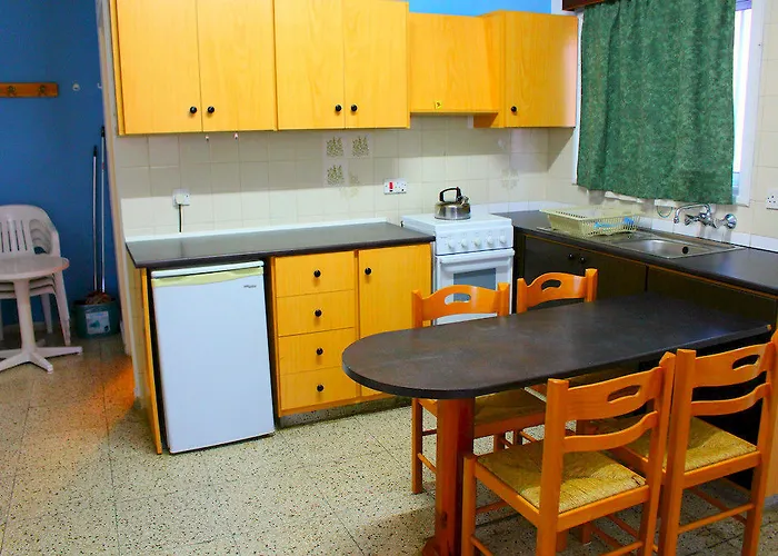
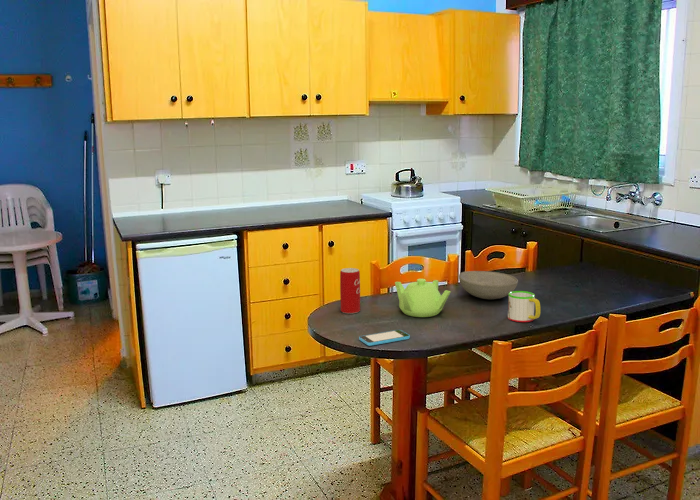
+ bowl [458,270,519,300]
+ beverage can [339,267,361,315]
+ smartphone [358,329,411,347]
+ teapot [394,278,452,318]
+ mug [507,290,541,323]
